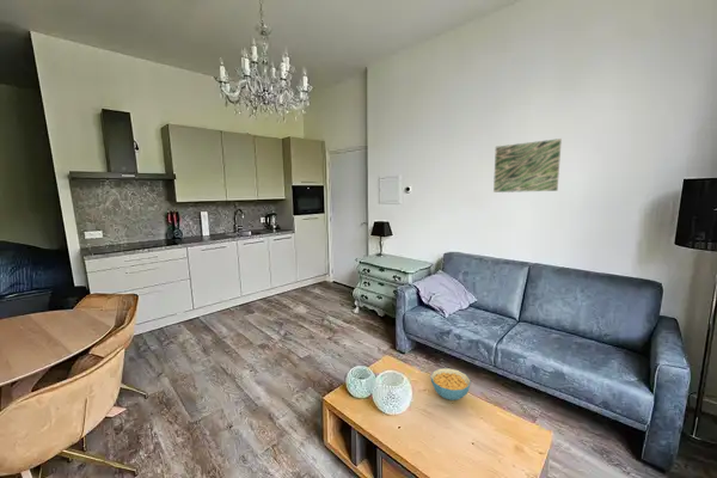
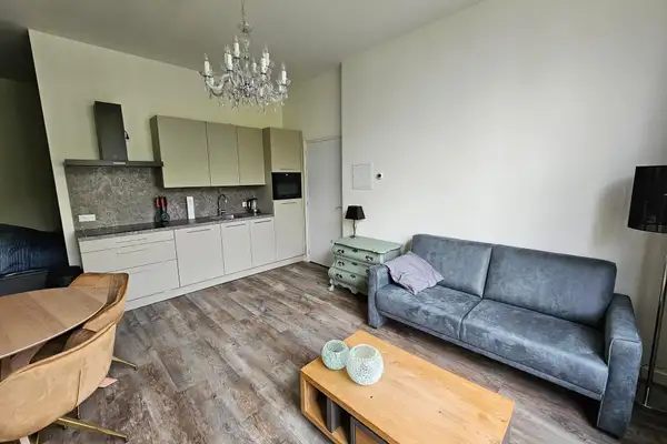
- cereal bowl [430,367,472,402]
- wall art [492,137,563,194]
